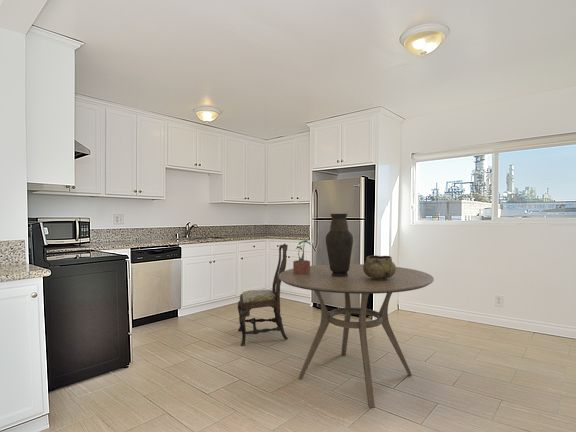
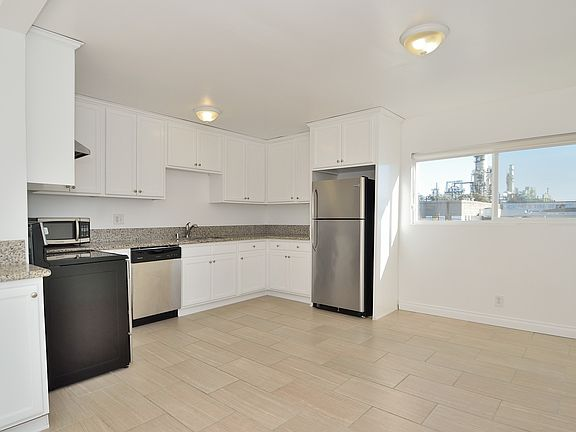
- potted plant [292,239,312,274]
- dining chair [237,243,289,346]
- vase [325,213,354,277]
- decorative bowl [363,254,397,280]
- dining table [279,263,435,408]
